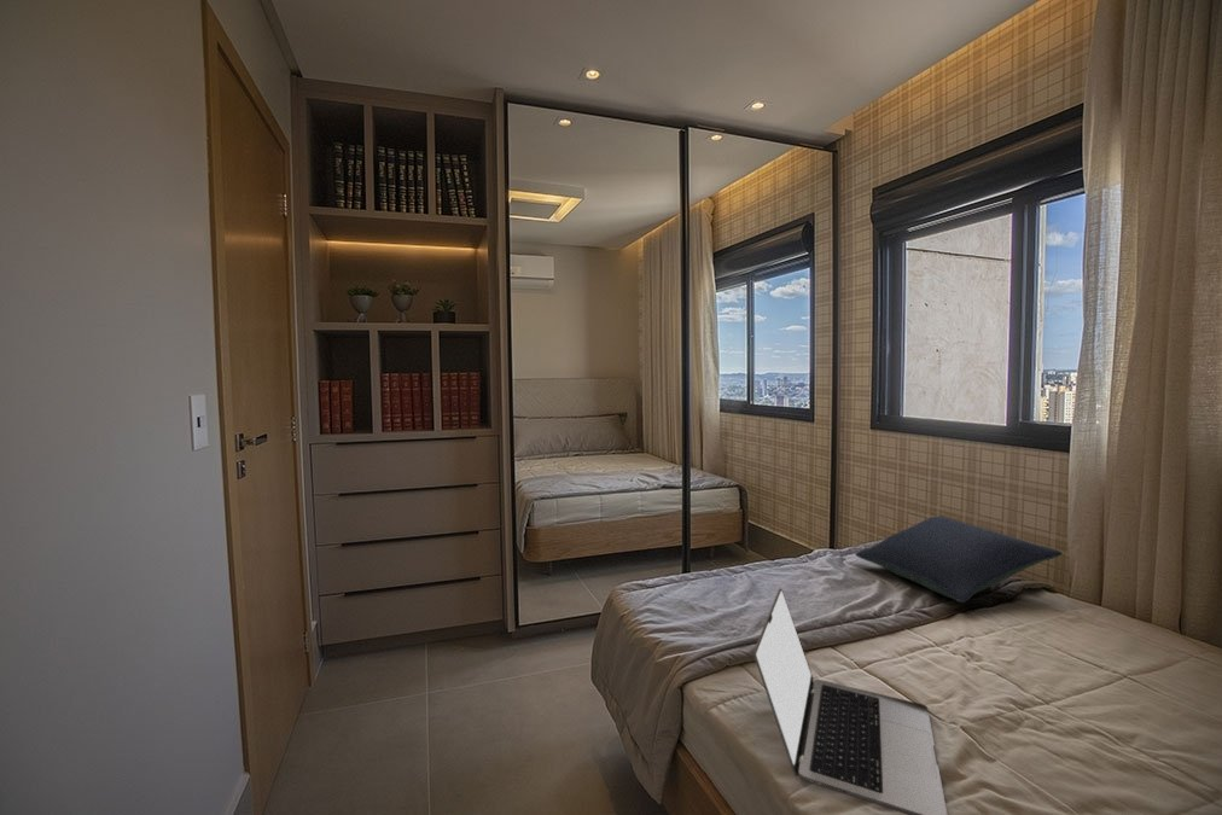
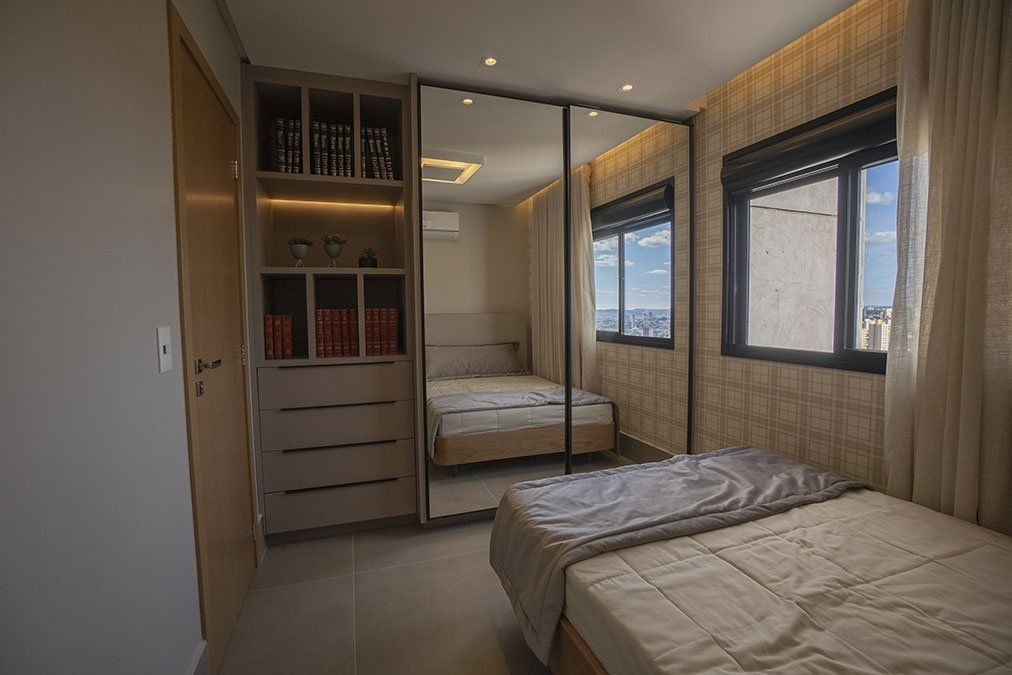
- laptop [752,587,948,815]
- pillow [854,516,1064,604]
